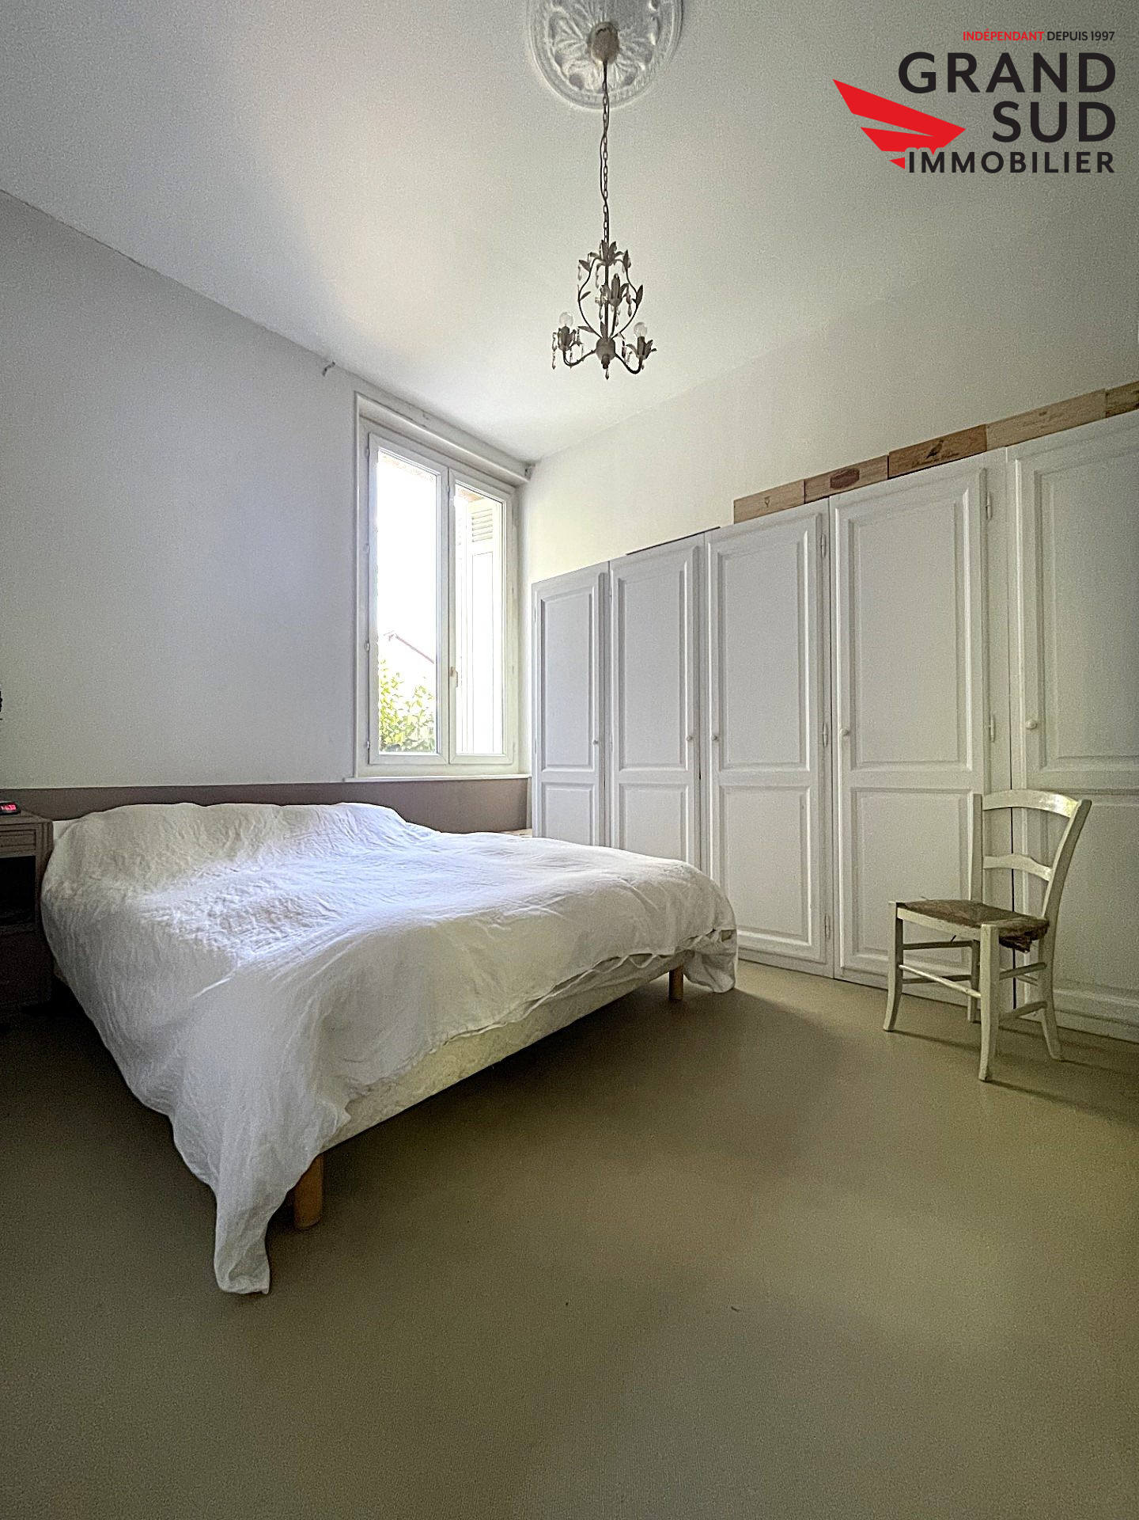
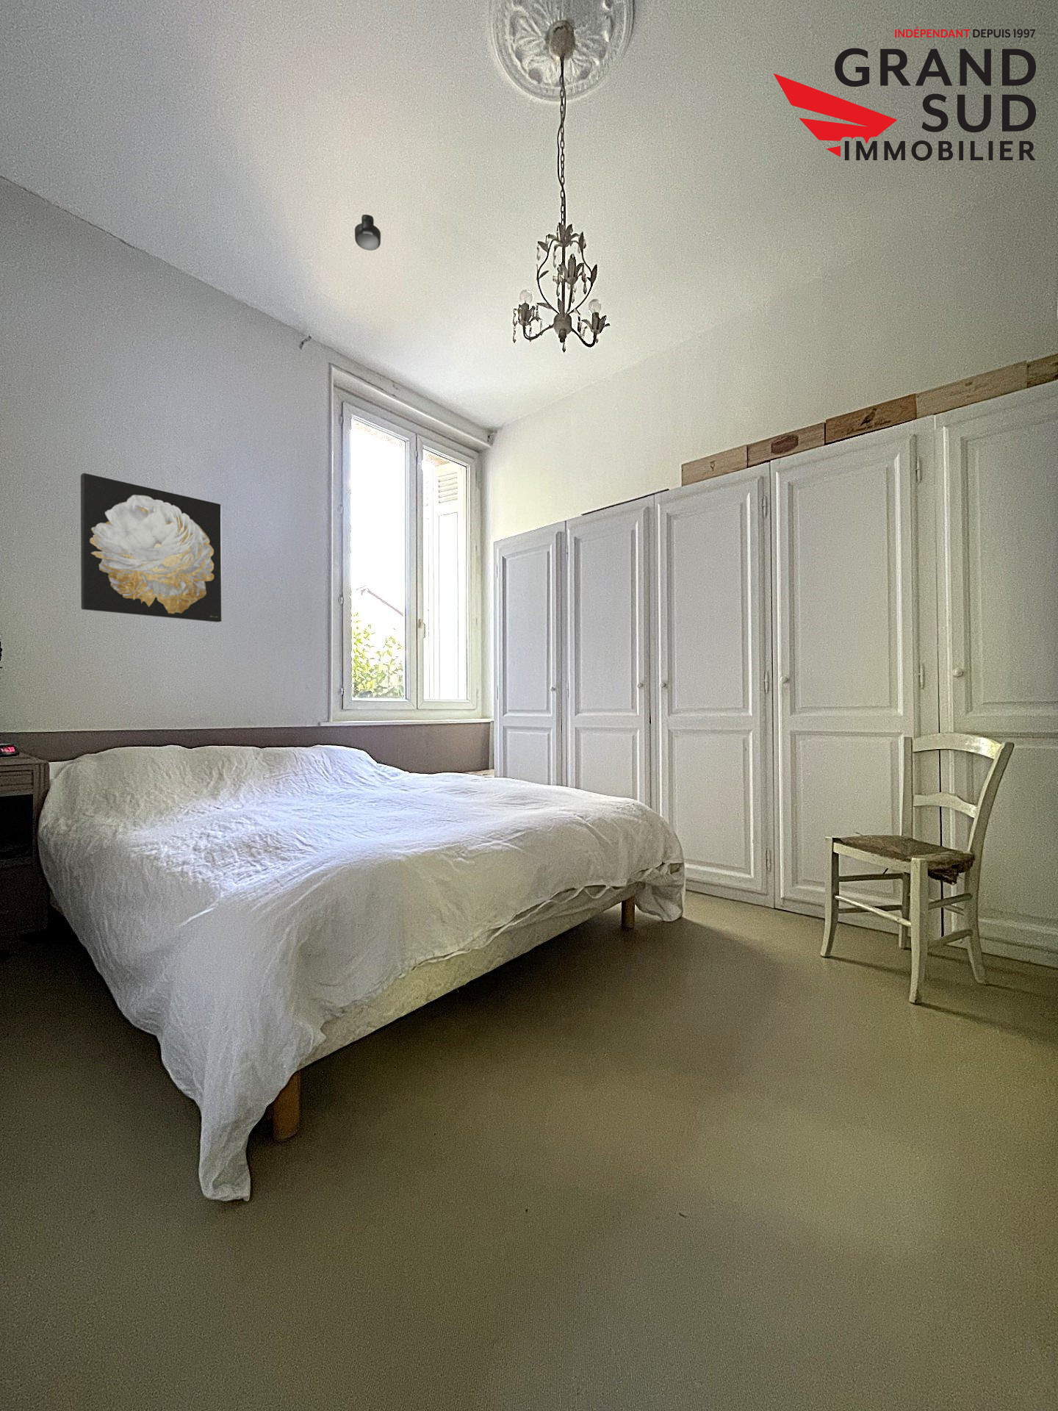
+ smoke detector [355,213,381,251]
+ wall art [80,472,222,623]
